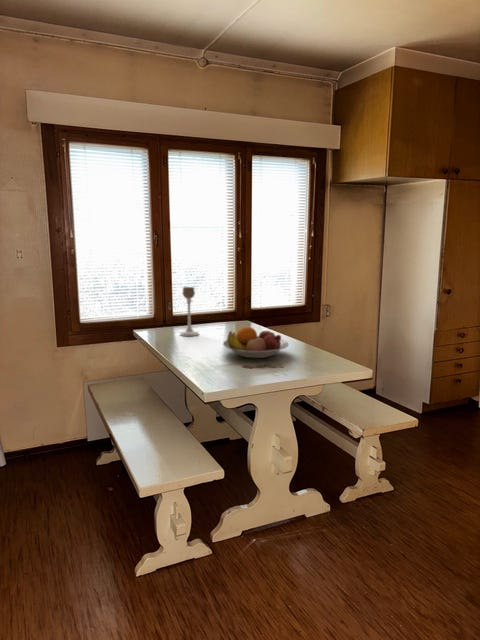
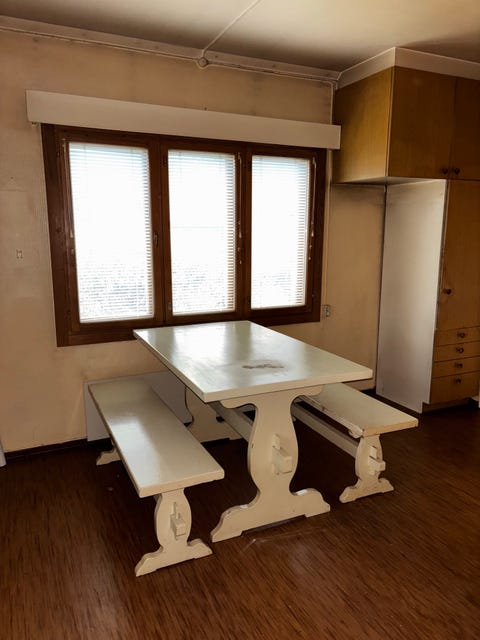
- candle holder [179,286,200,337]
- fruit bowl [222,326,289,359]
